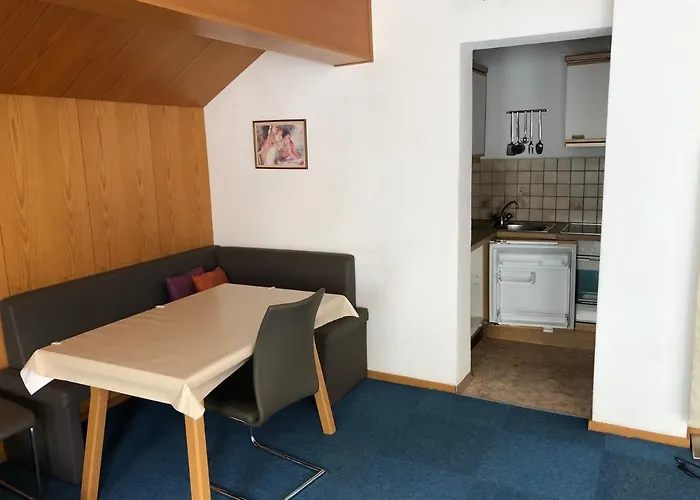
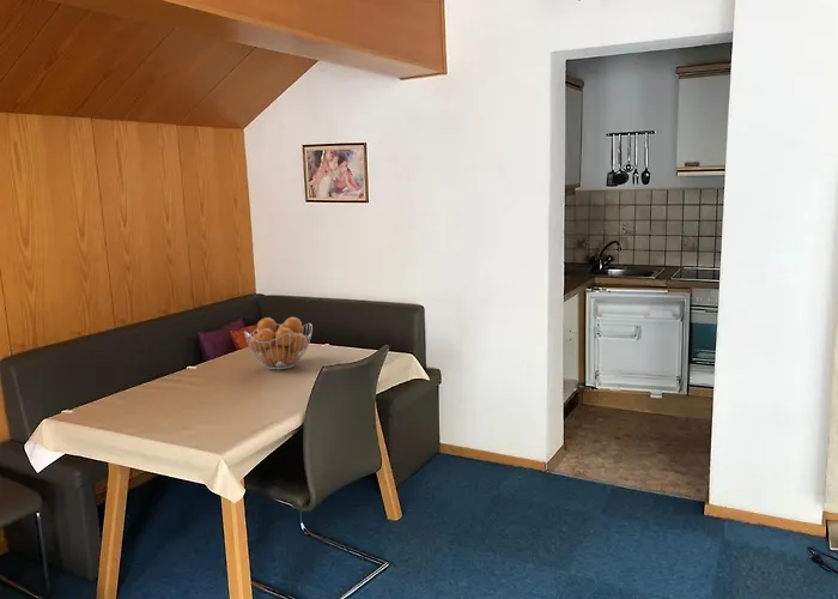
+ fruit basket [243,316,314,370]
